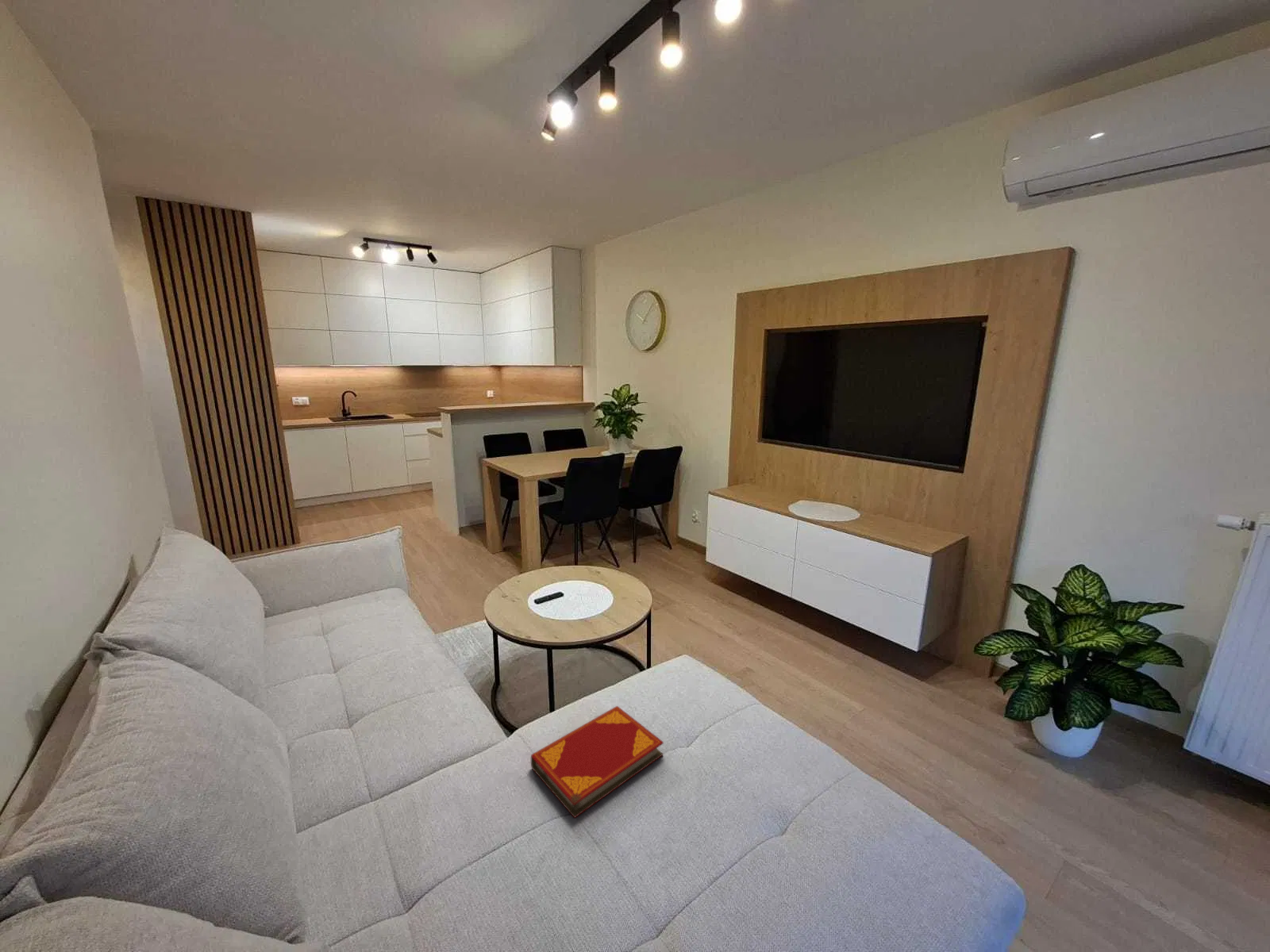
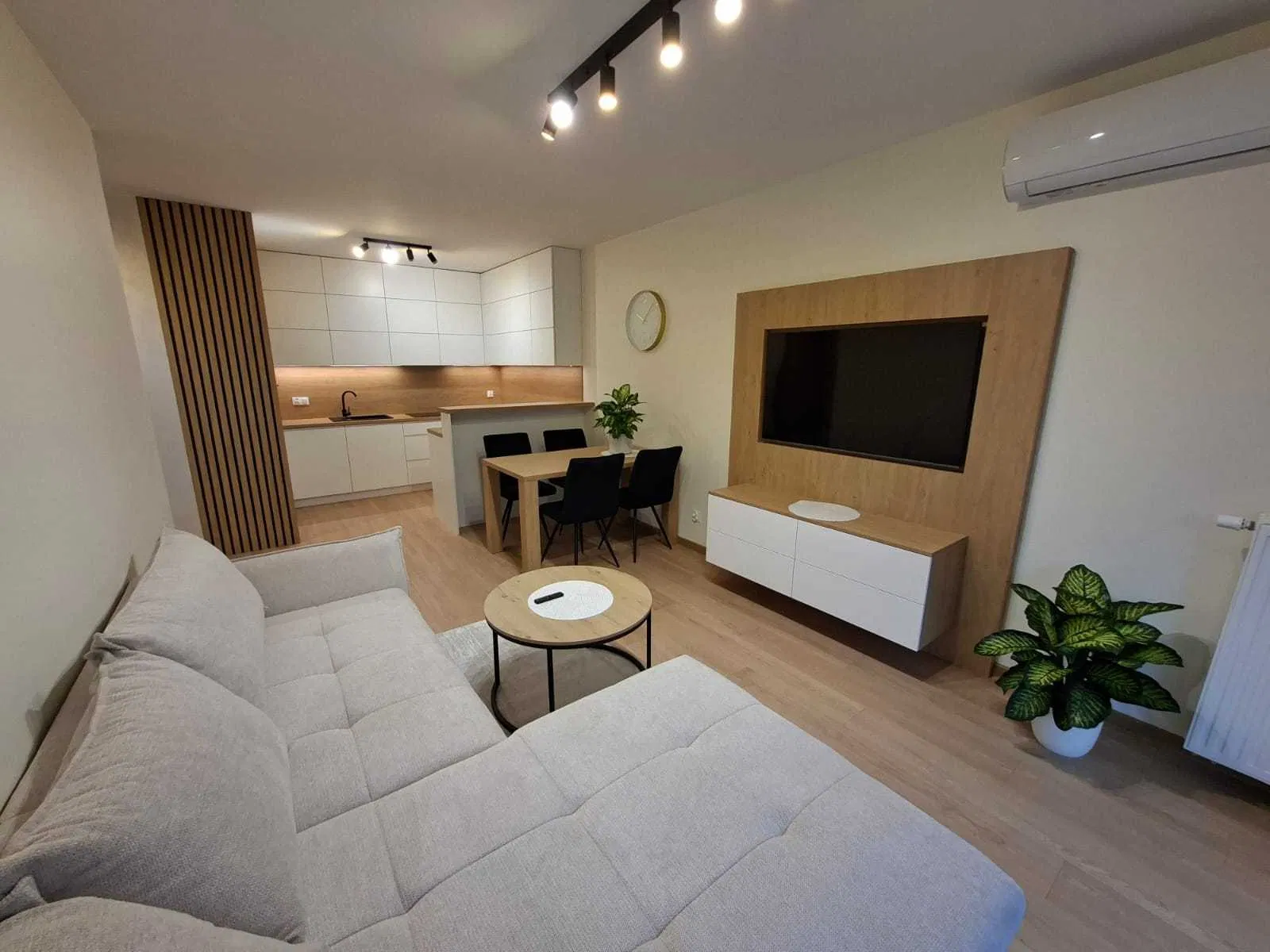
- hardback book [530,705,664,819]
